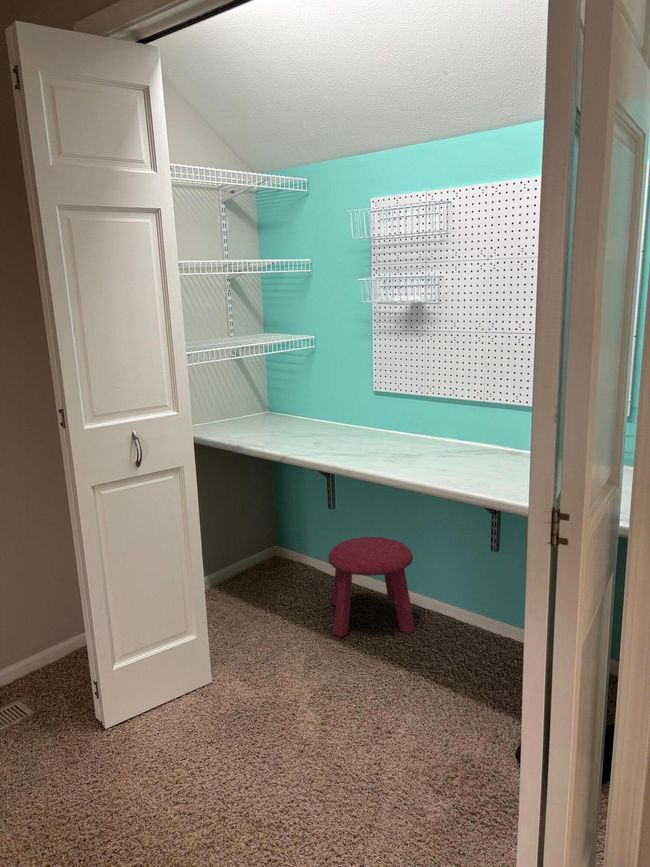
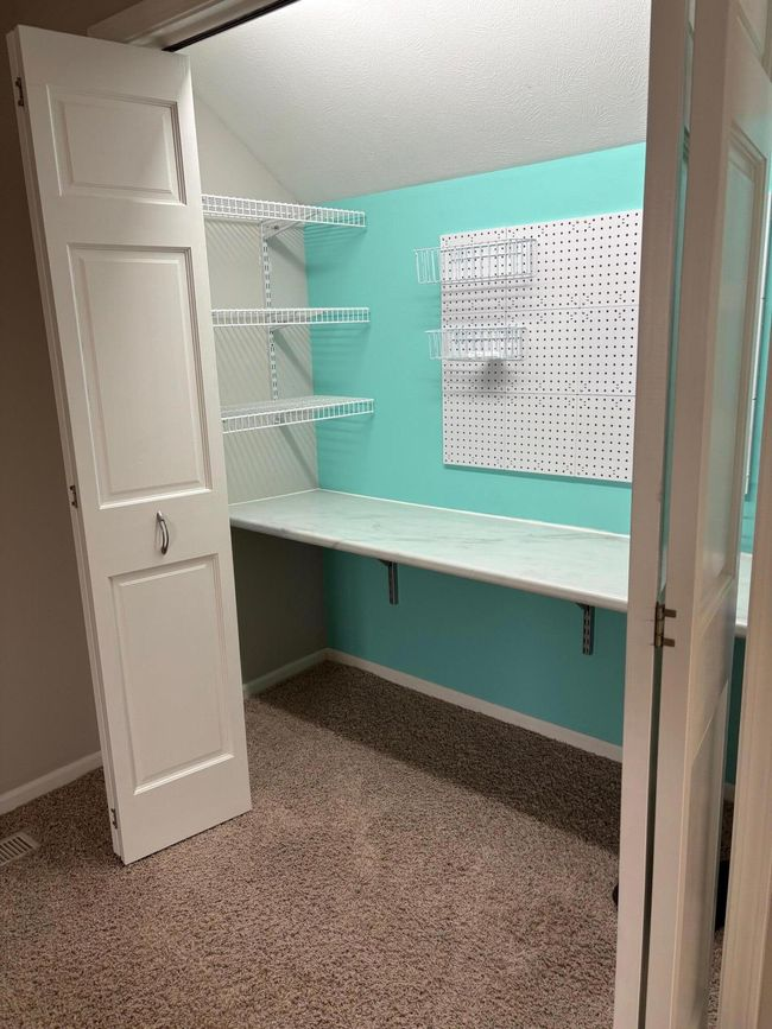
- stool [327,536,416,638]
